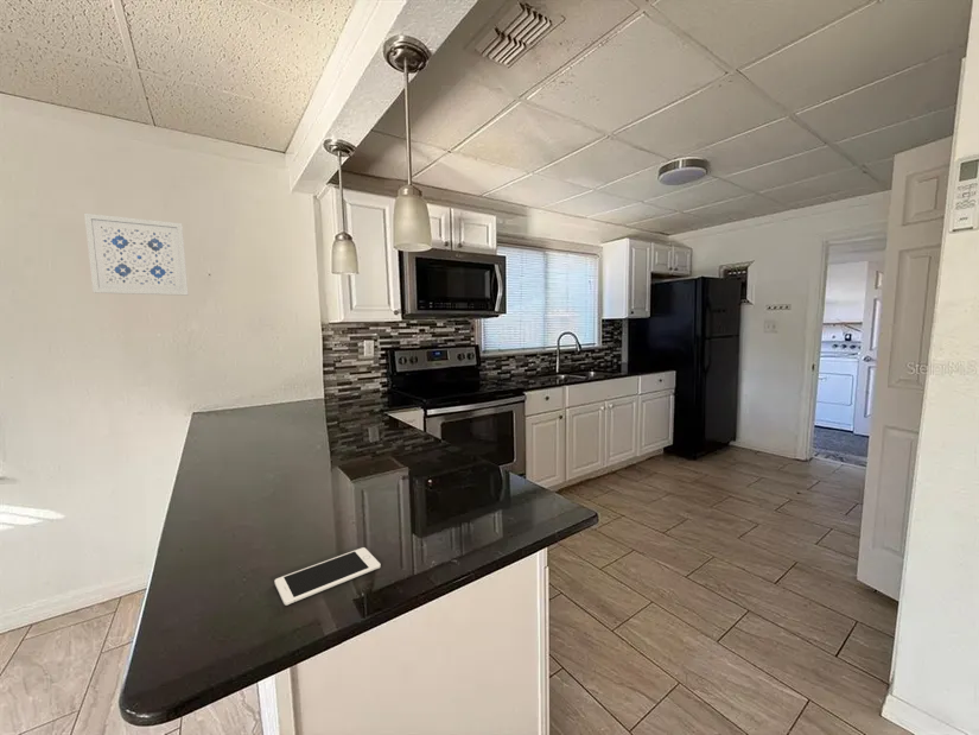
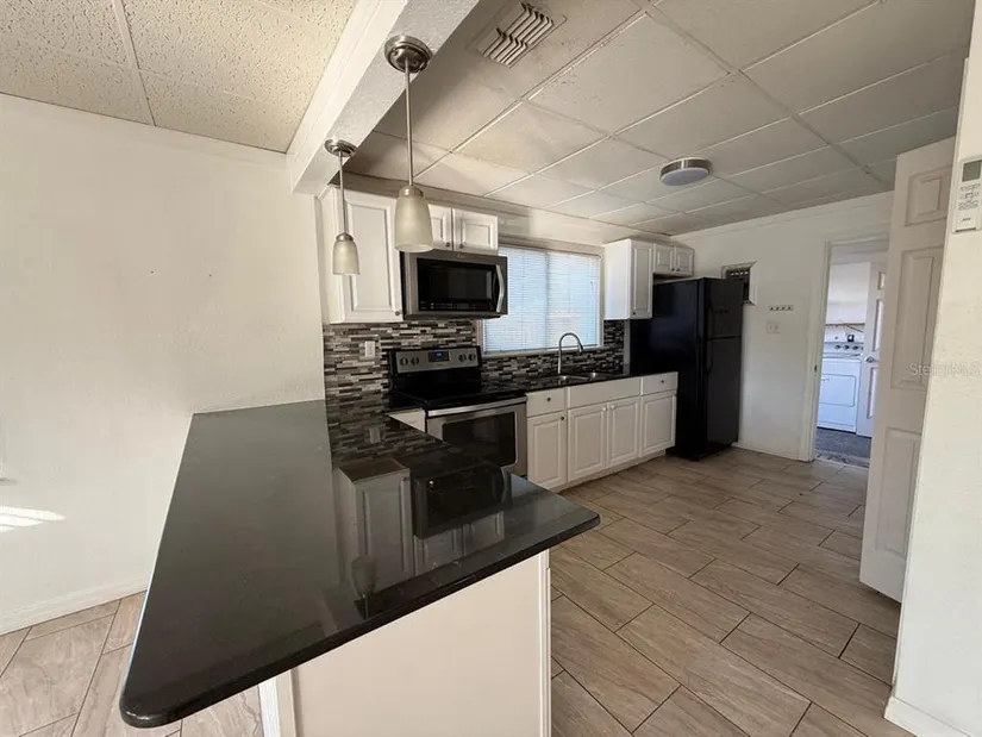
- cell phone [274,546,381,607]
- wall art [83,213,190,297]
